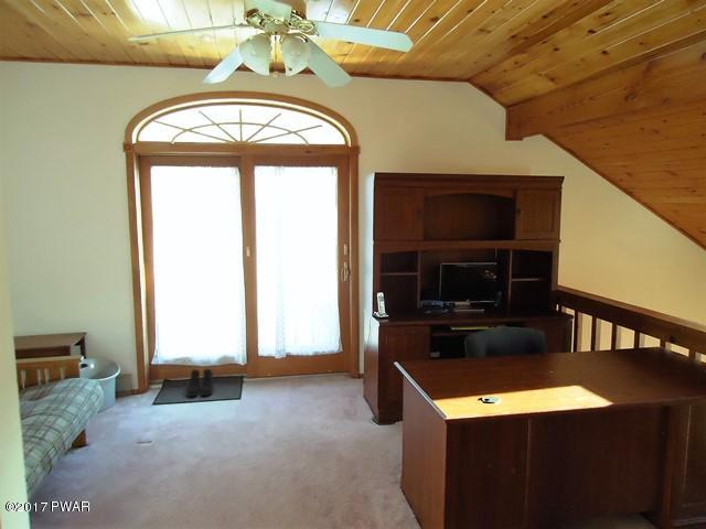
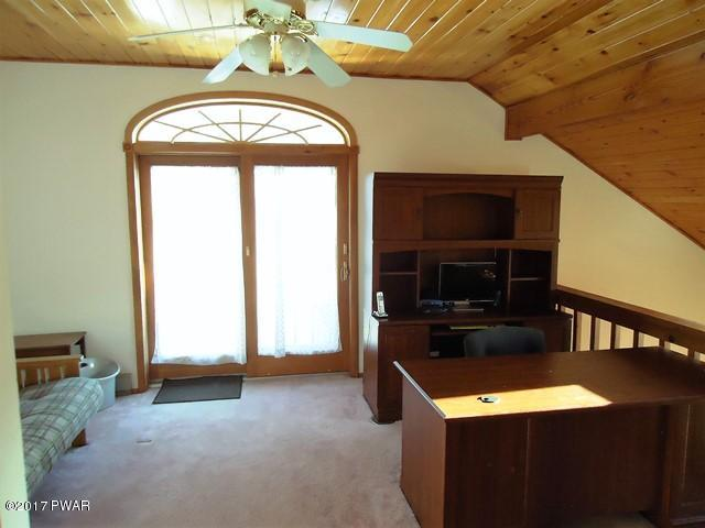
- boots [185,368,214,398]
